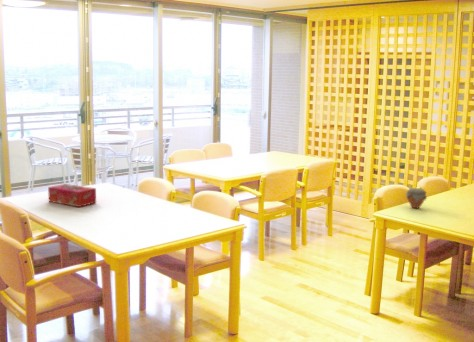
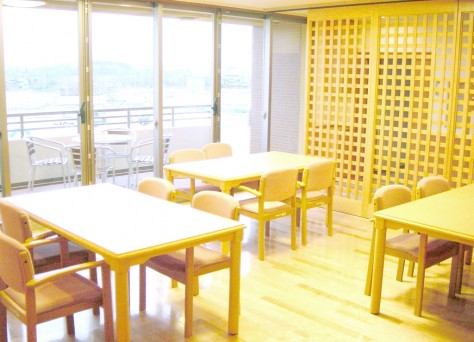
- jar [405,187,428,209]
- tissue box [47,183,97,208]
